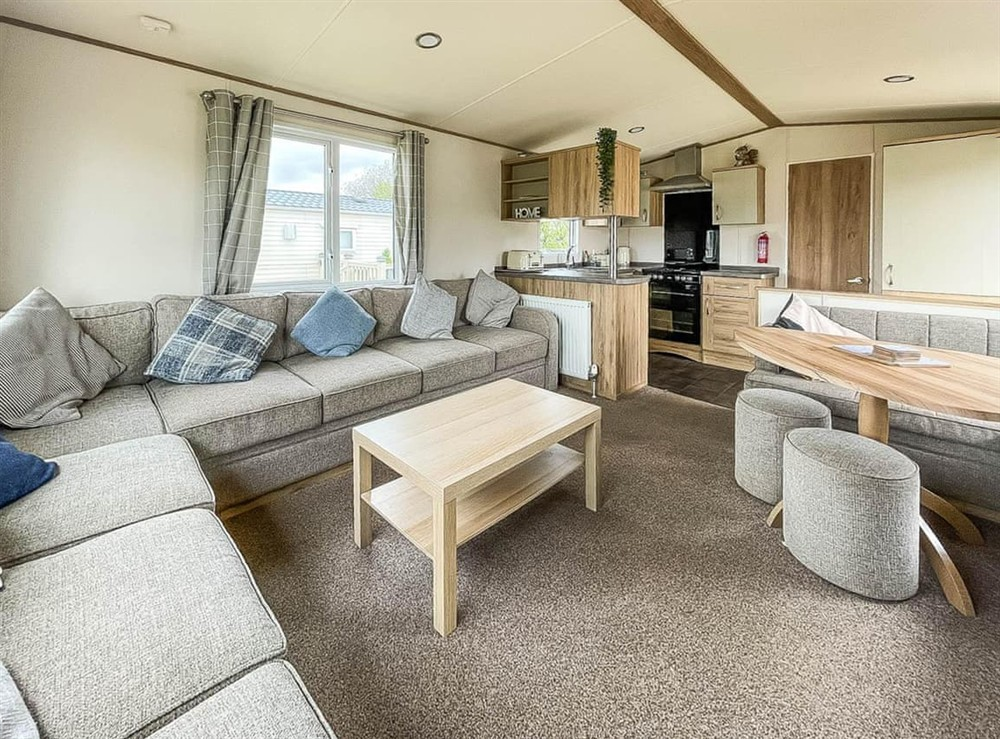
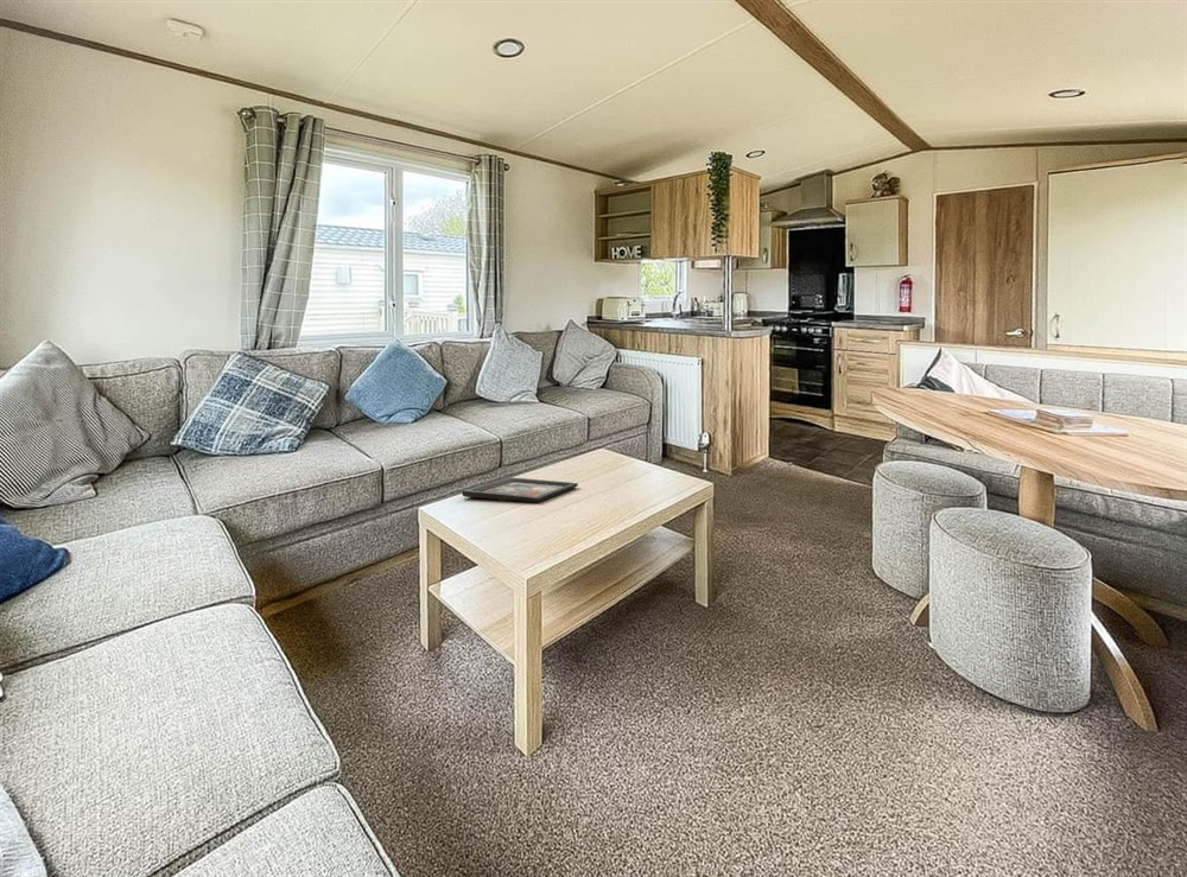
+ decorative tray [461,476,579,503]
